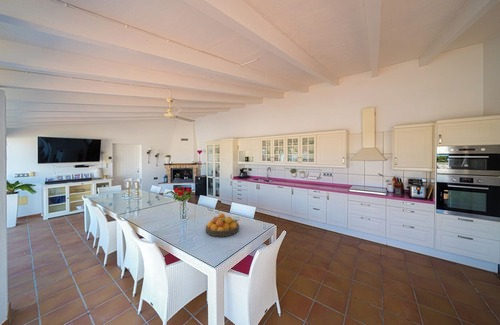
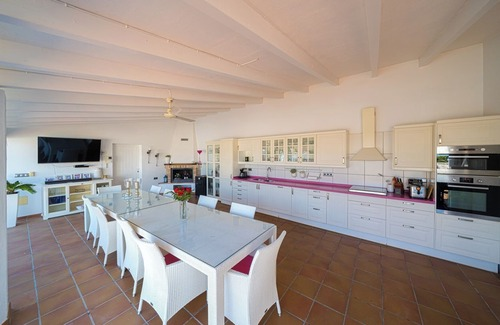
- fruit bowl [205,212,240,237]
